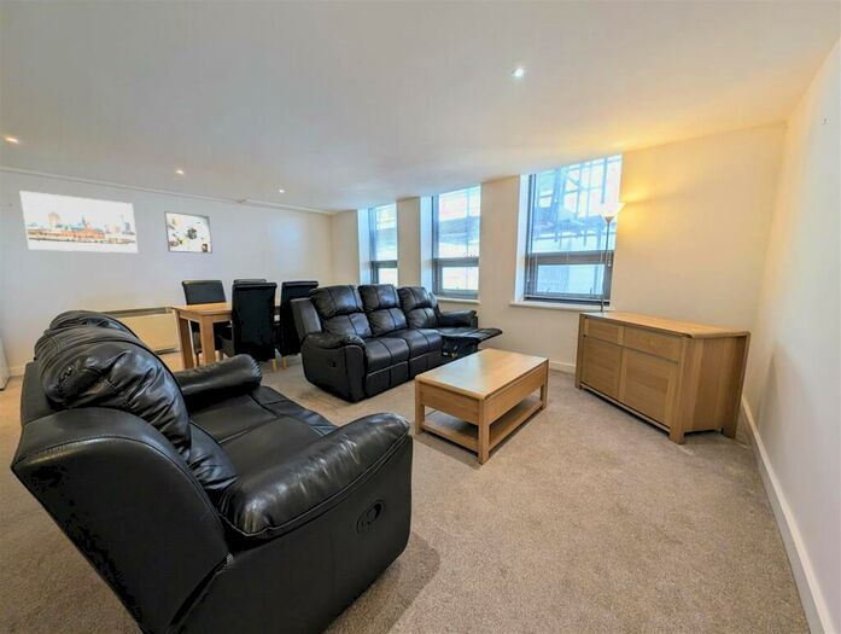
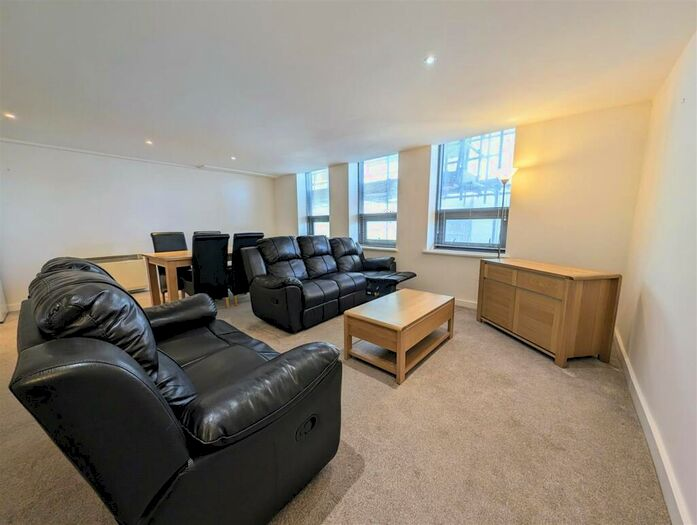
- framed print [163,210,214,255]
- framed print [18,190,139,254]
